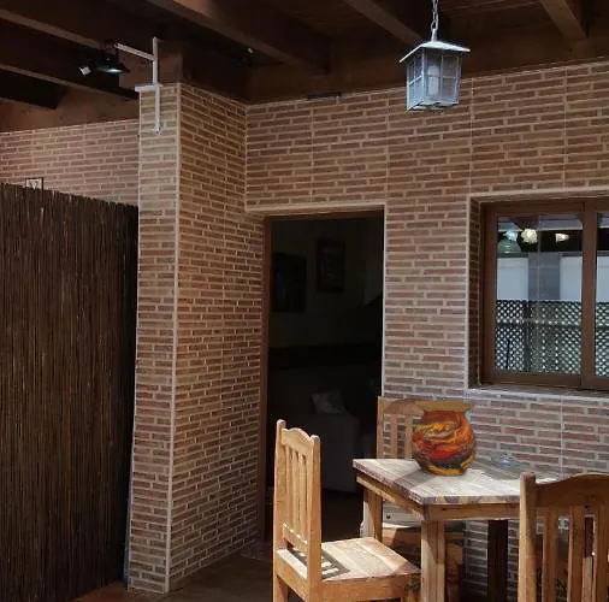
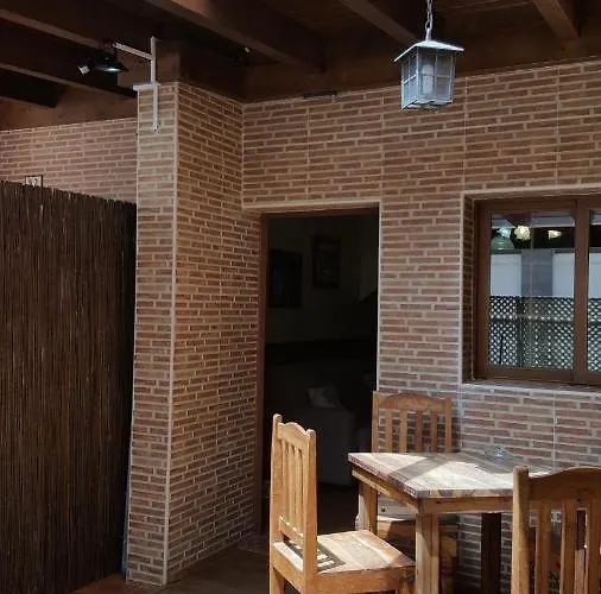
- vase [410,399,479,477]
